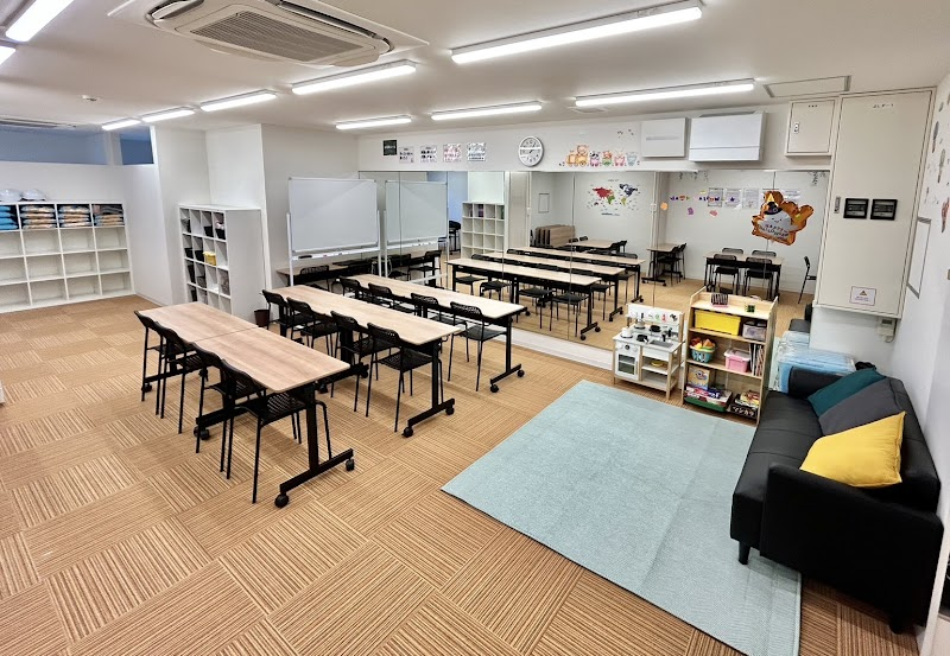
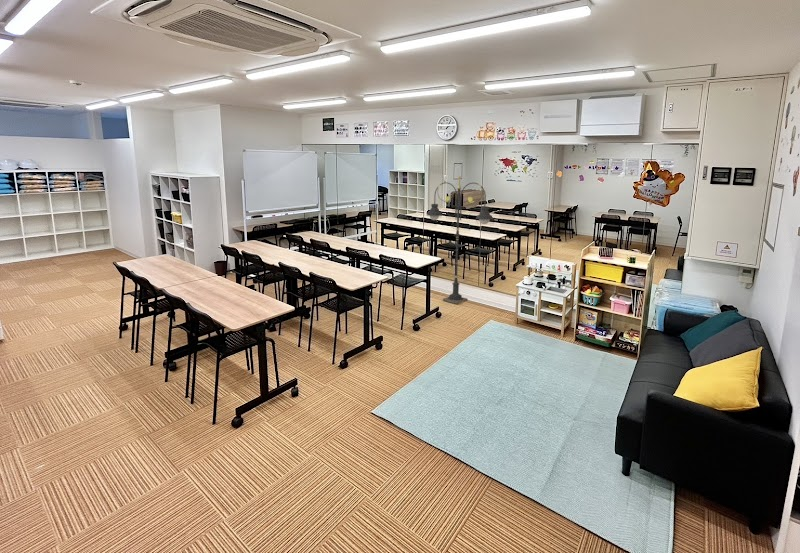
+ floor lamp [426,175,494,305]
